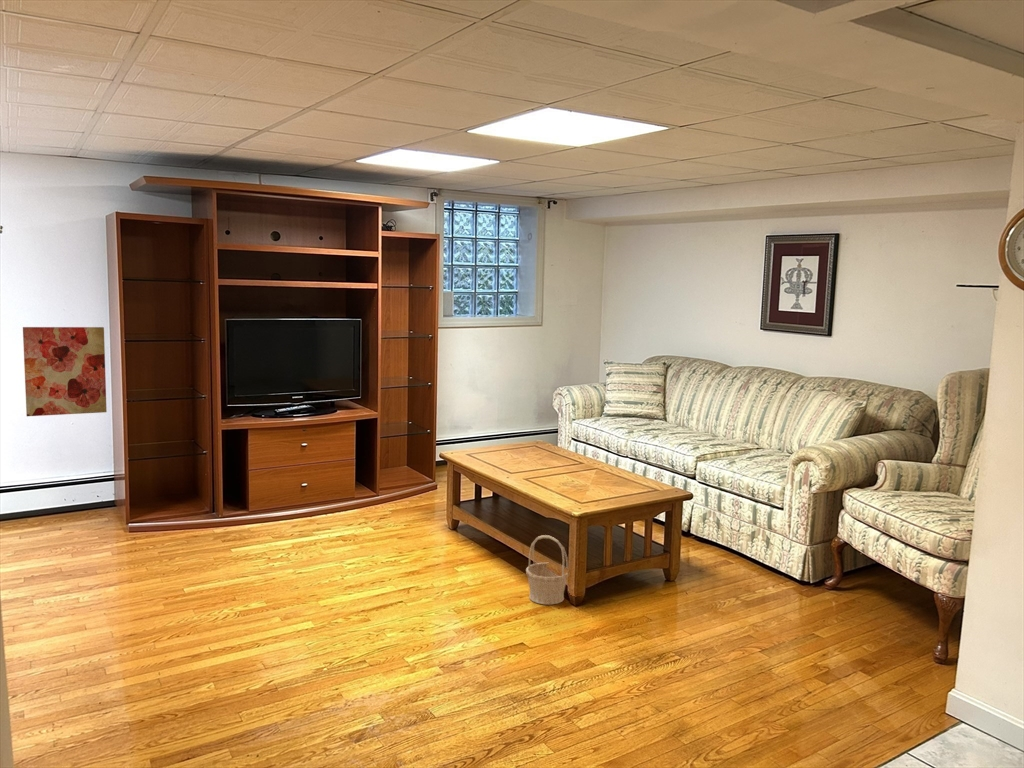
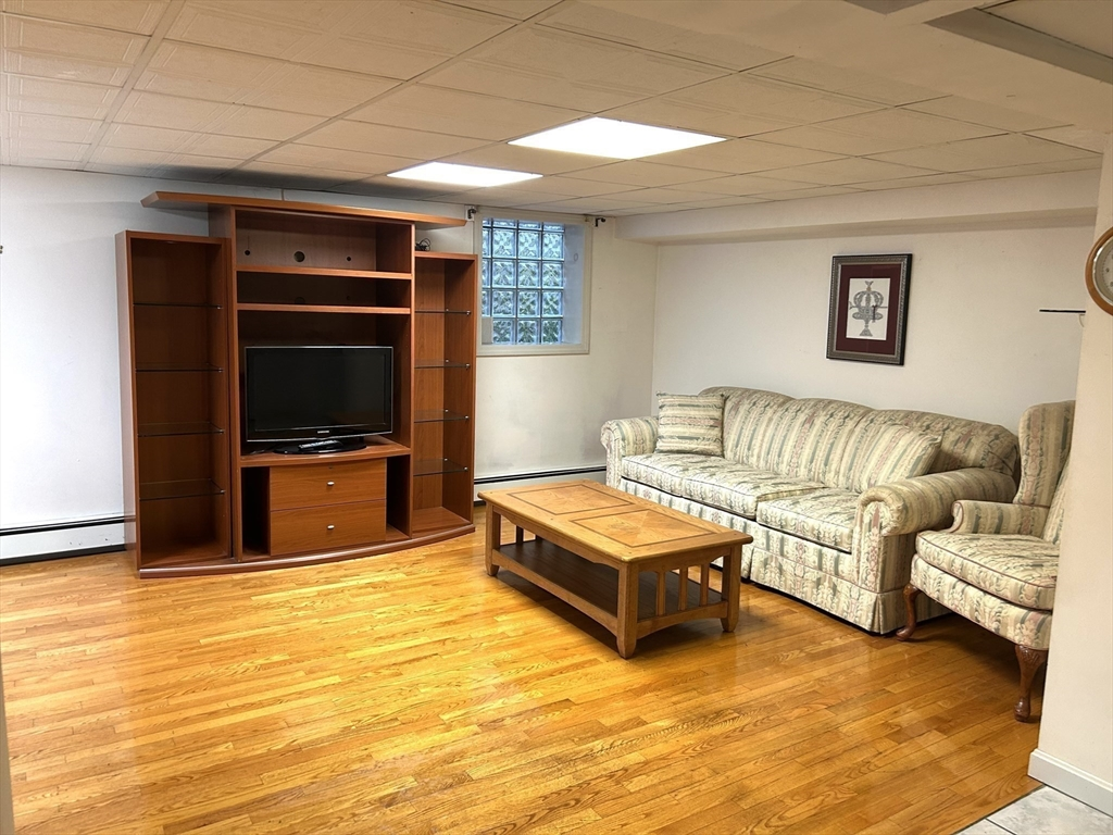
- wall art [22,326,108,417]
- basket [525,534,569,605]
